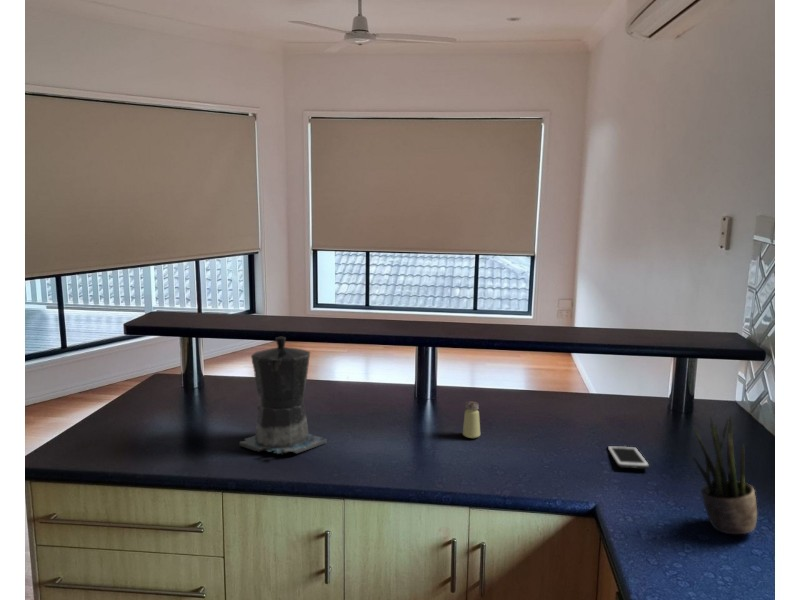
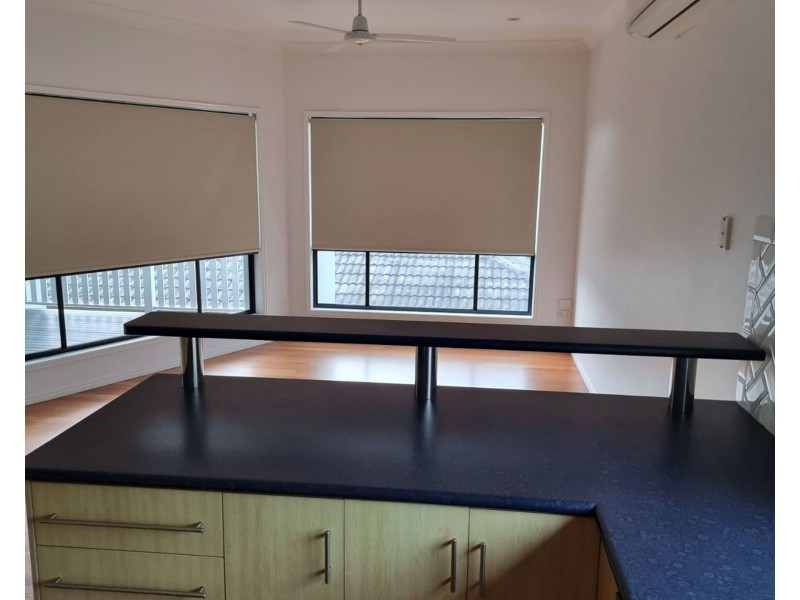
- saltshaker [462,401,481,439]
- potted plant [691,414,758,535]
- coffee maker [238,336,328,455]
- cell phone [607,445,650,470]
